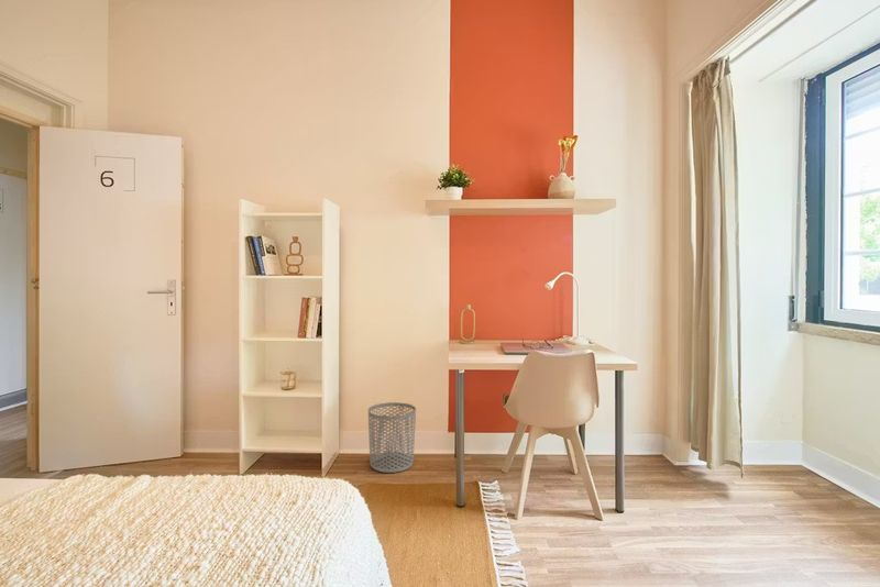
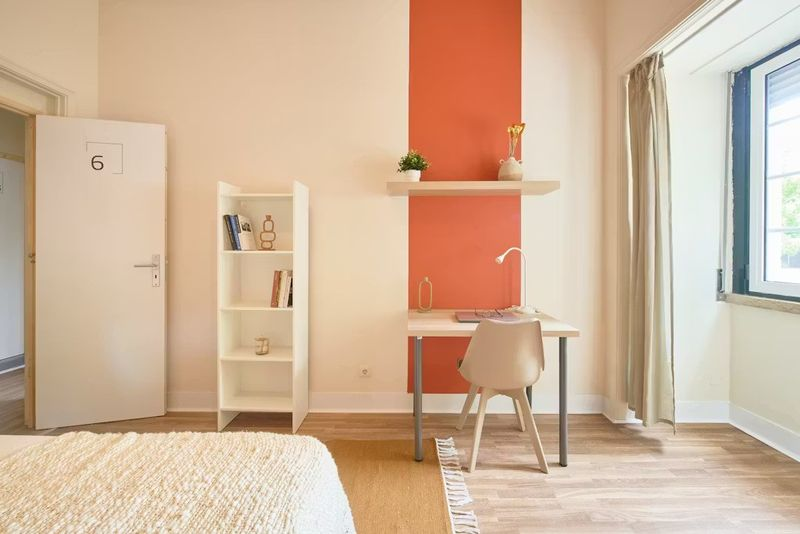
- waste bin [367,401,417,474]
